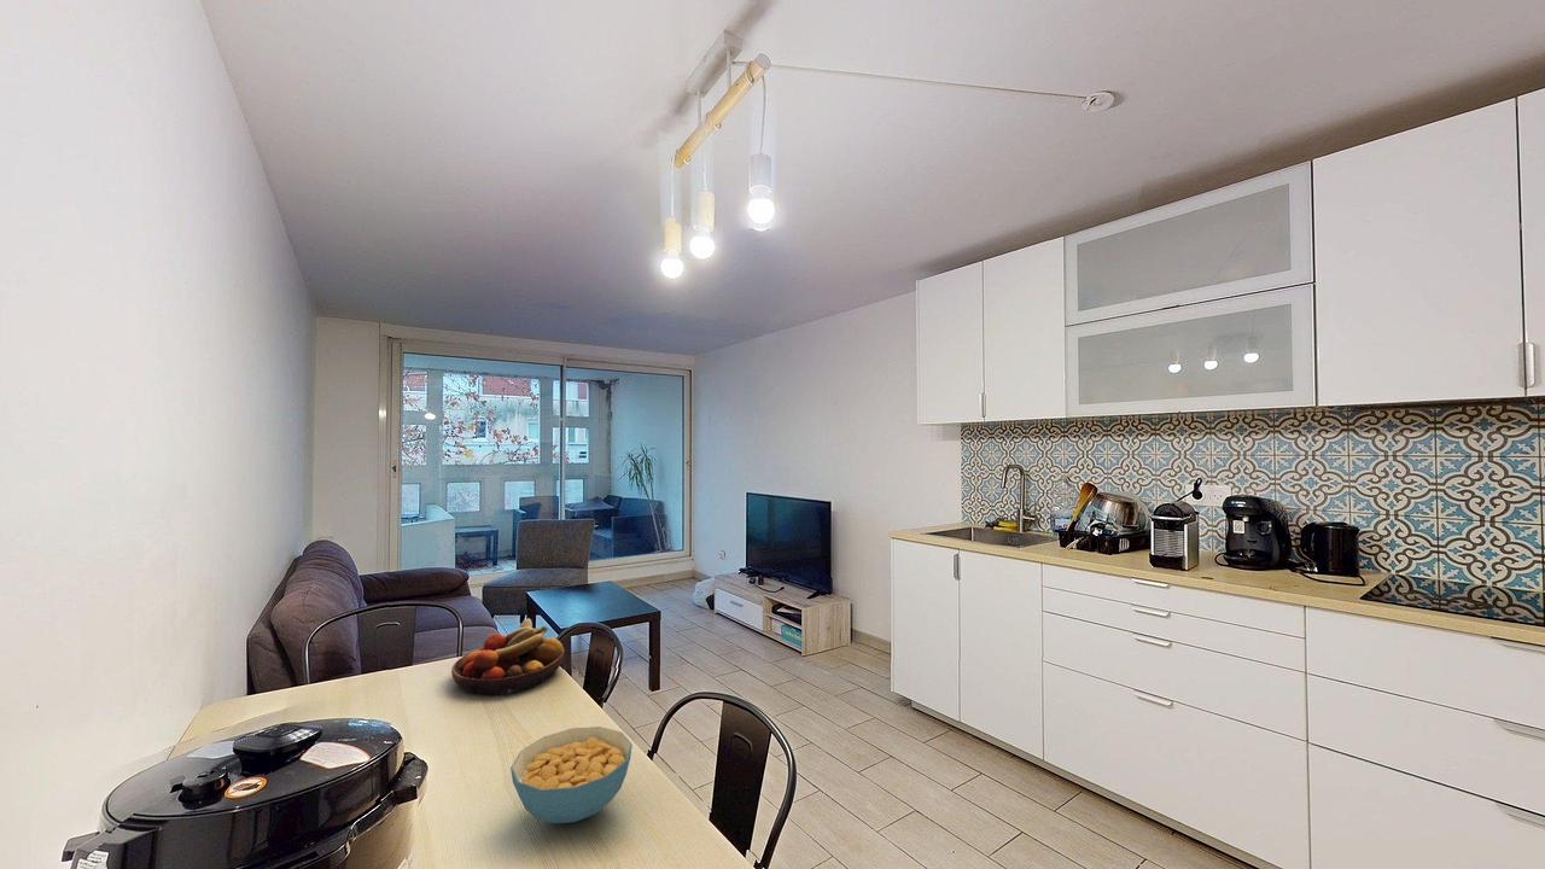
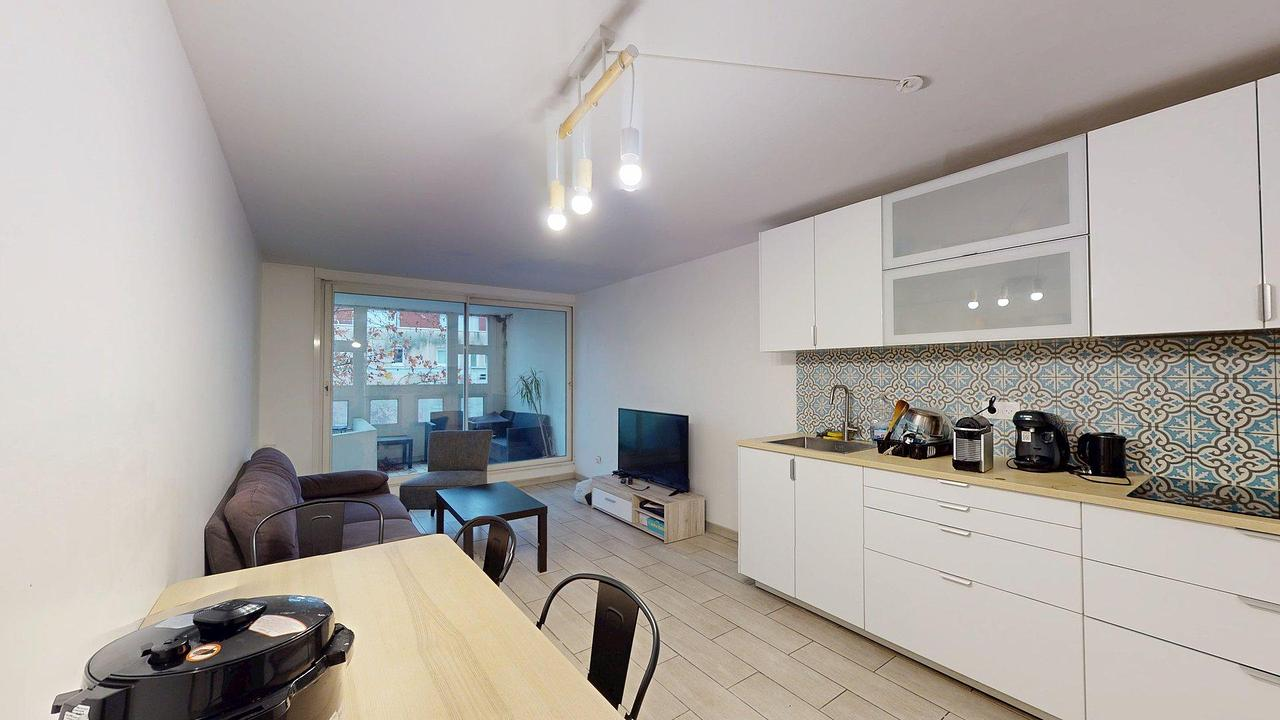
- fruit bowl [450,617,566,698]
- cereal bowl [509,725,634,824]
